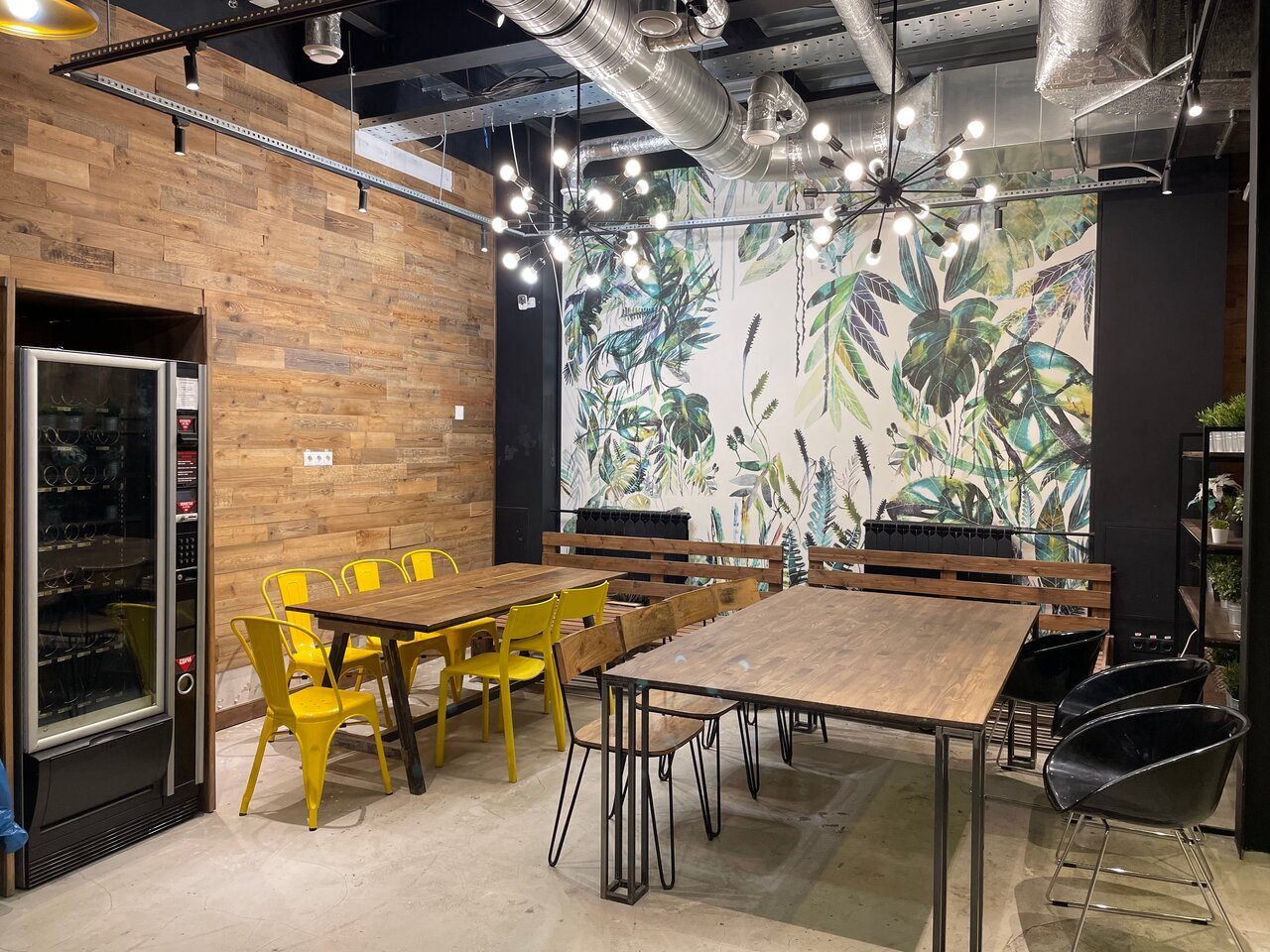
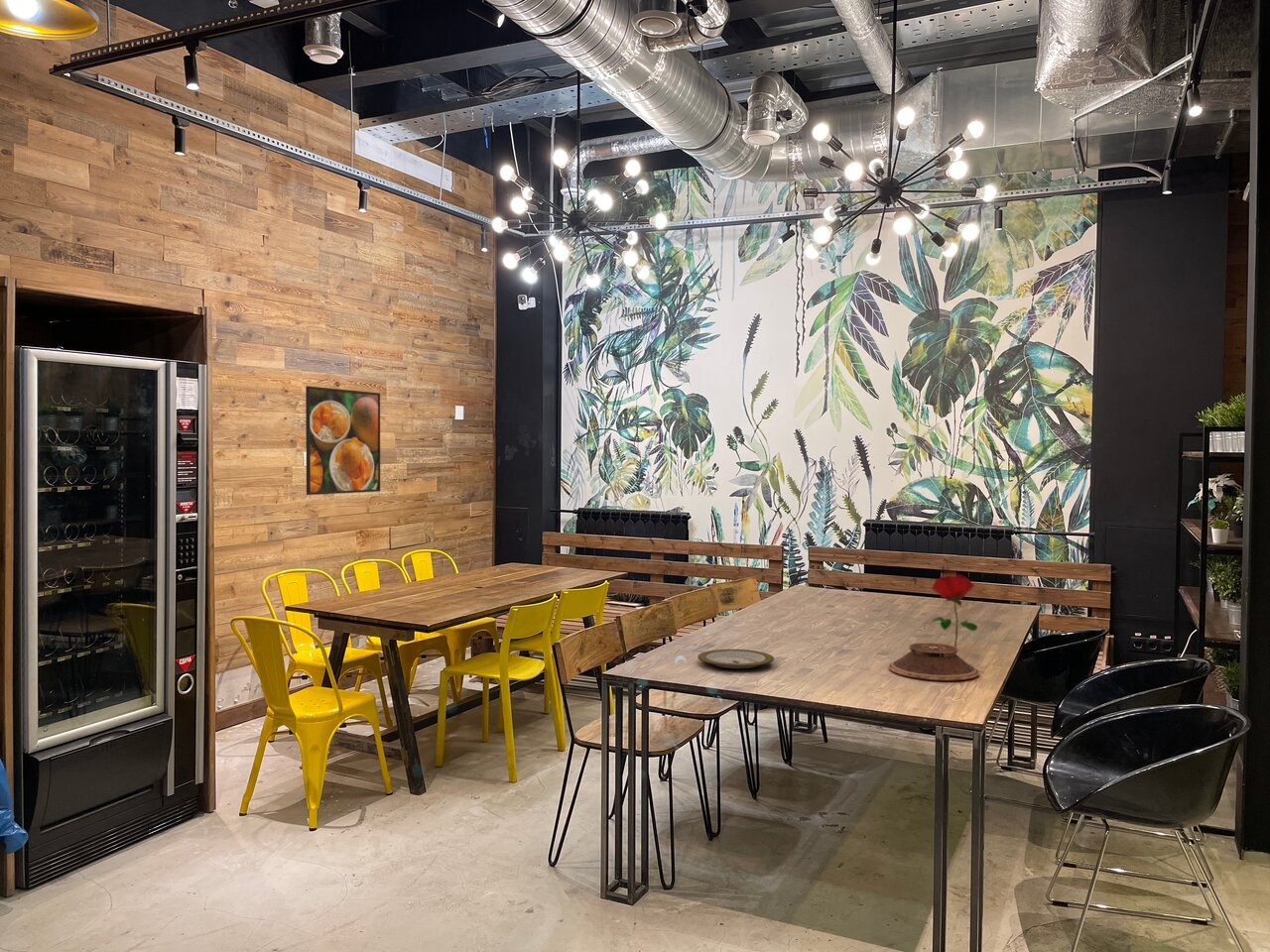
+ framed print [305,385,381,496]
+ plate [888,642,980,682]
+ plate [697,649,775,670]
+ flower [931,573,978,648]
